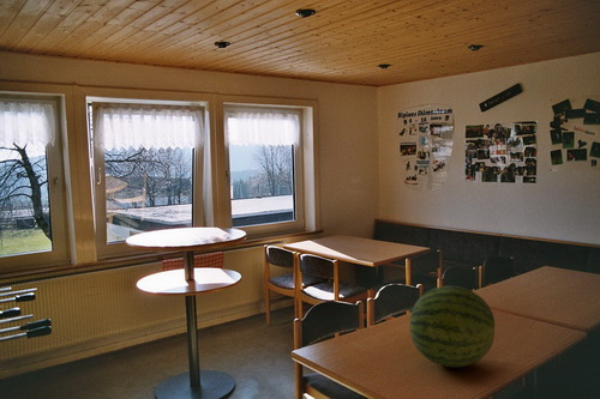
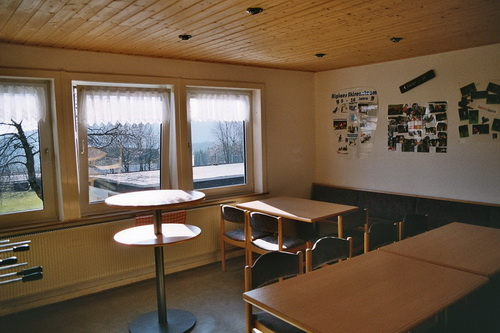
- fruit [408,285,496,368]
